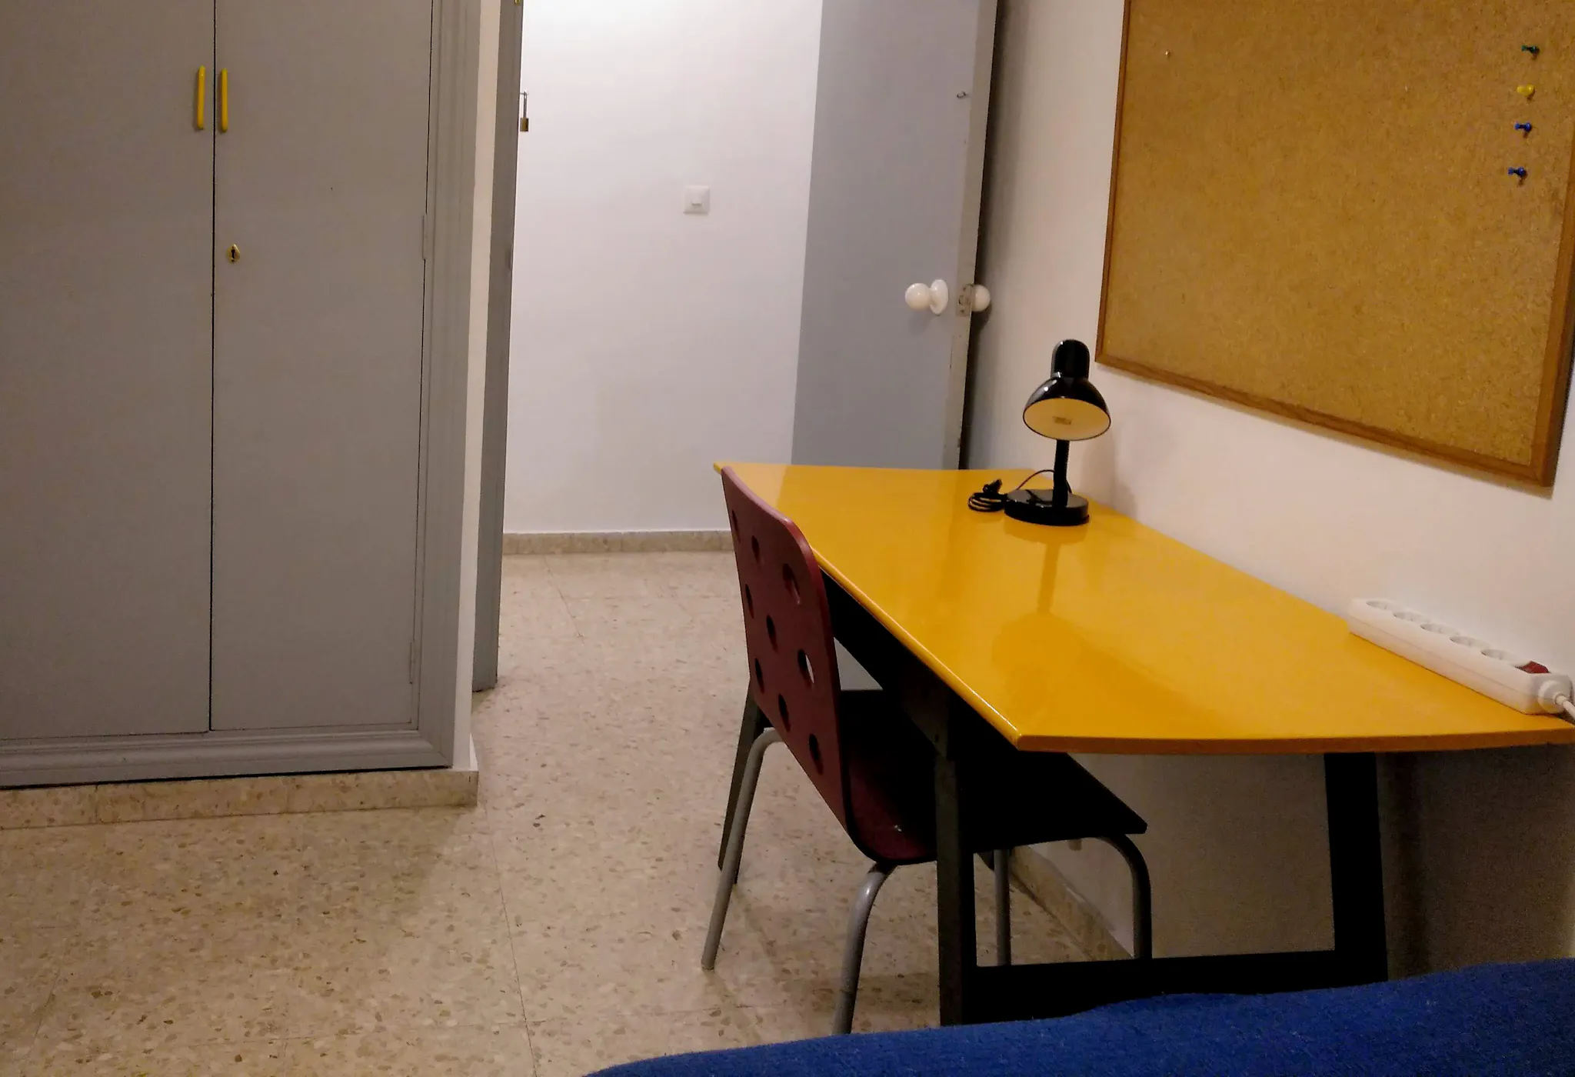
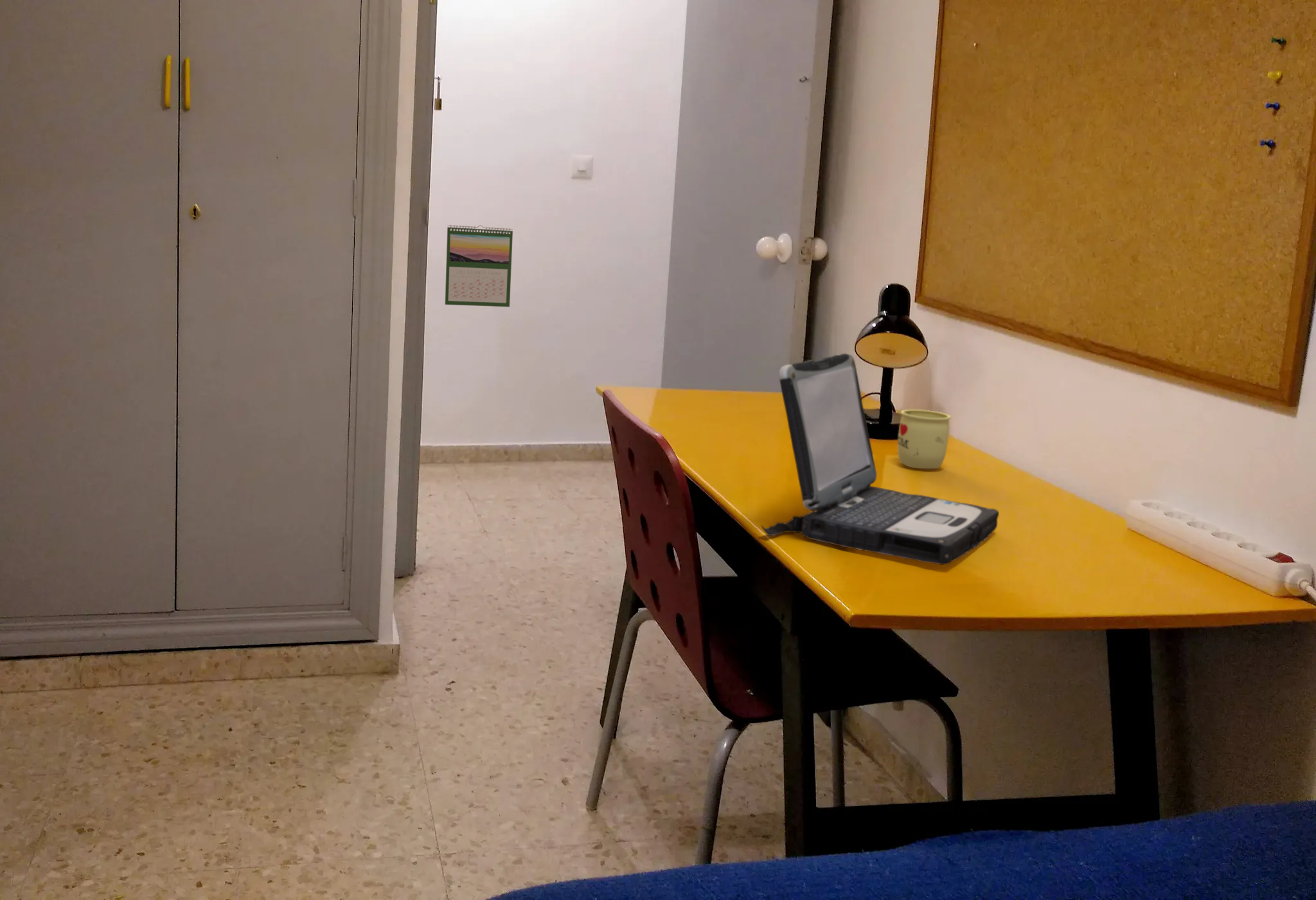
+ calendar [445,224,513,307]
+ laptop [761,352,1000,565]
+ mug [897,409,952,469]
